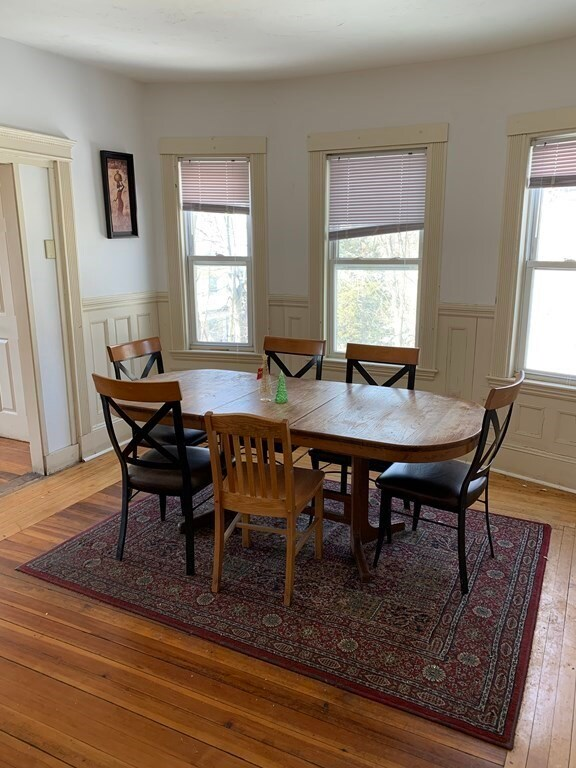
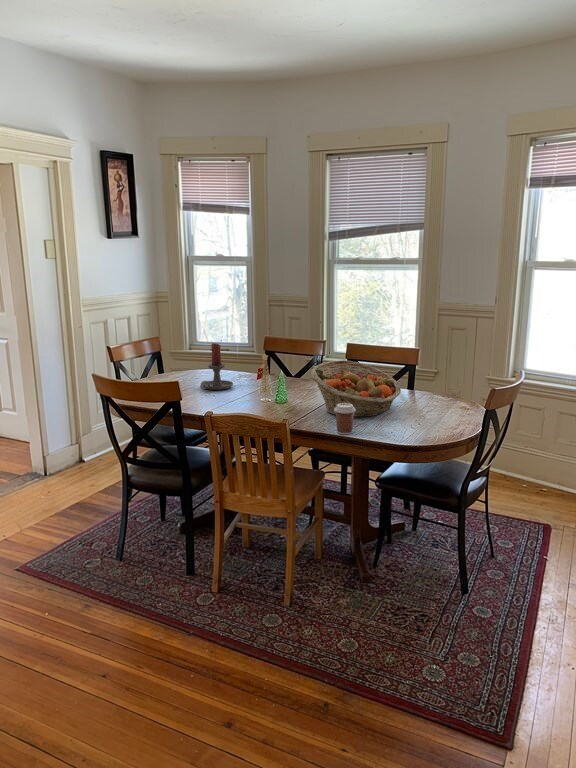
+ coffee cup [334,403,355,435]
+ candle holder [199,342,234,391]
+ fruit basket [310,359,402,418]
